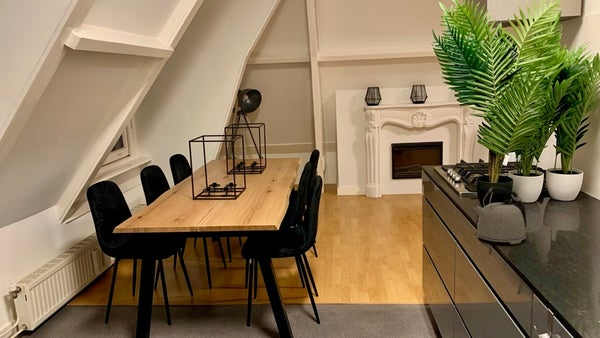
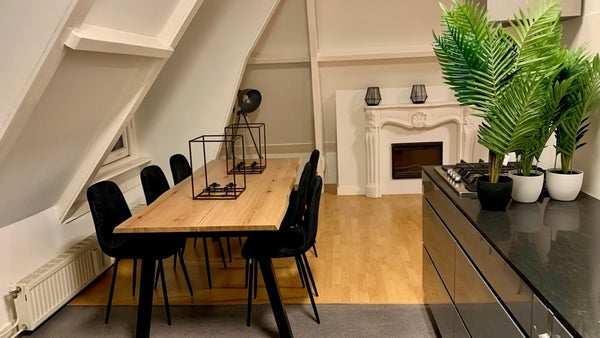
- kettle [472,186,527,245]
